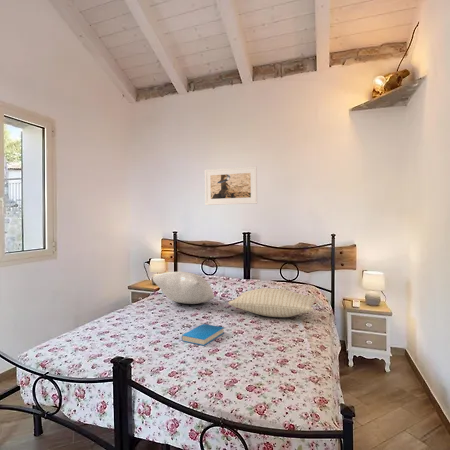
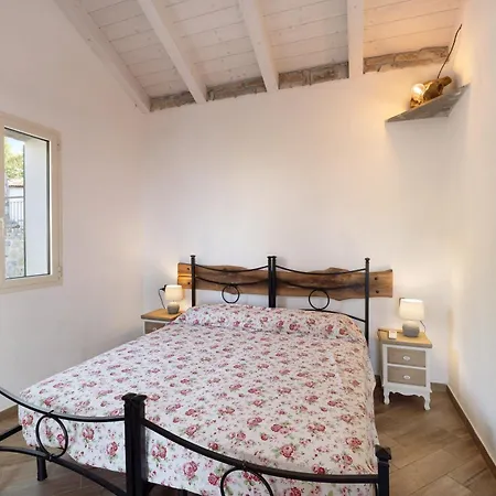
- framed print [204,165,258,206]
- pillow [228,287,317,318]
- book [181,323,225,346]
- pillow [152,271,215,305]
